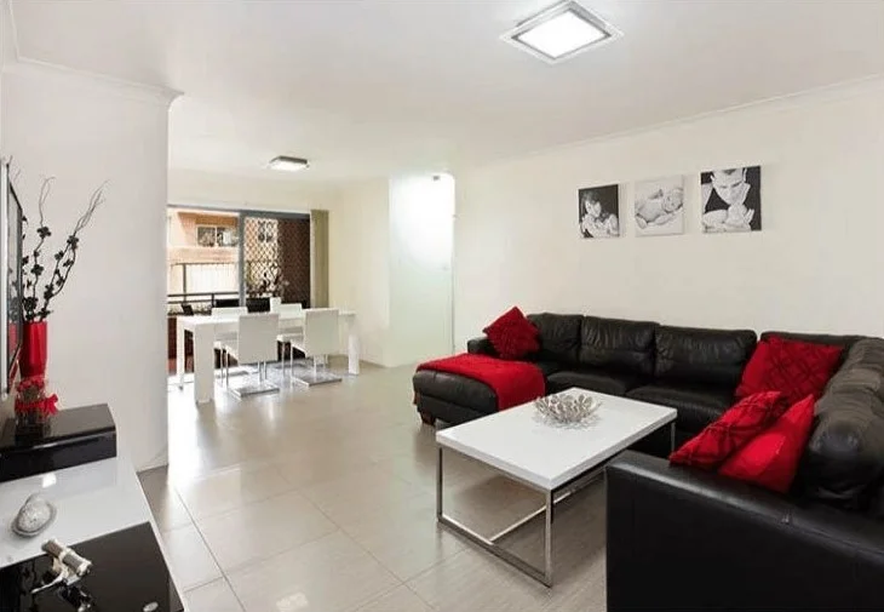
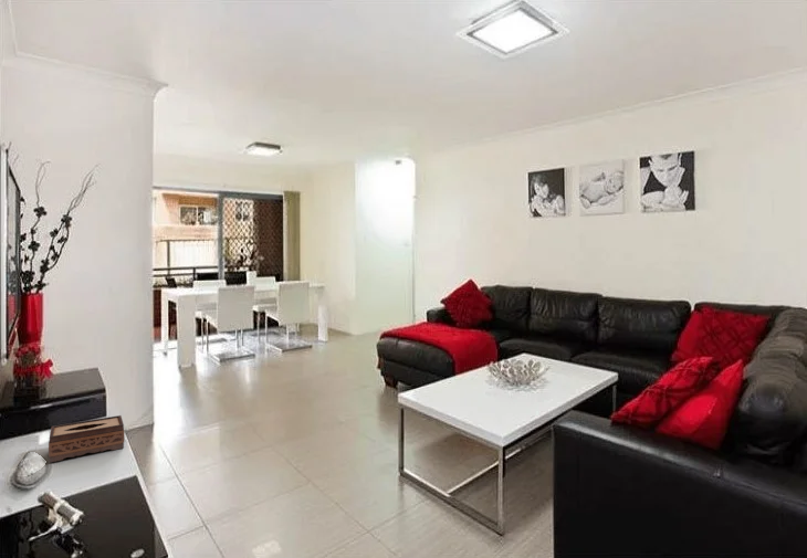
+ tissue box [48,414,125,463]
